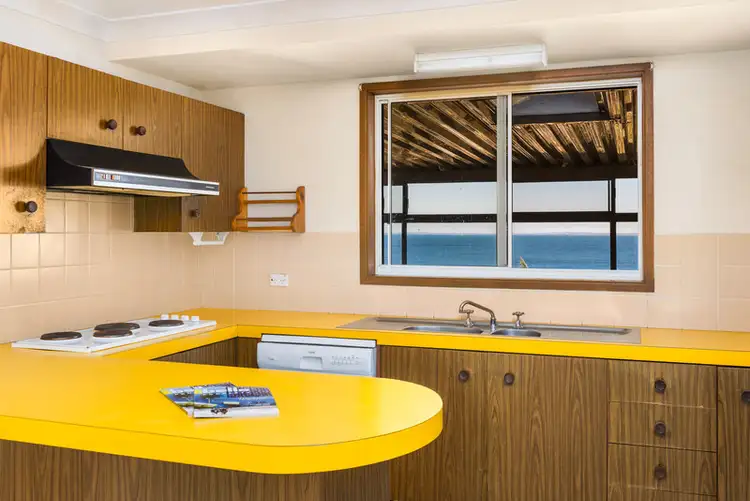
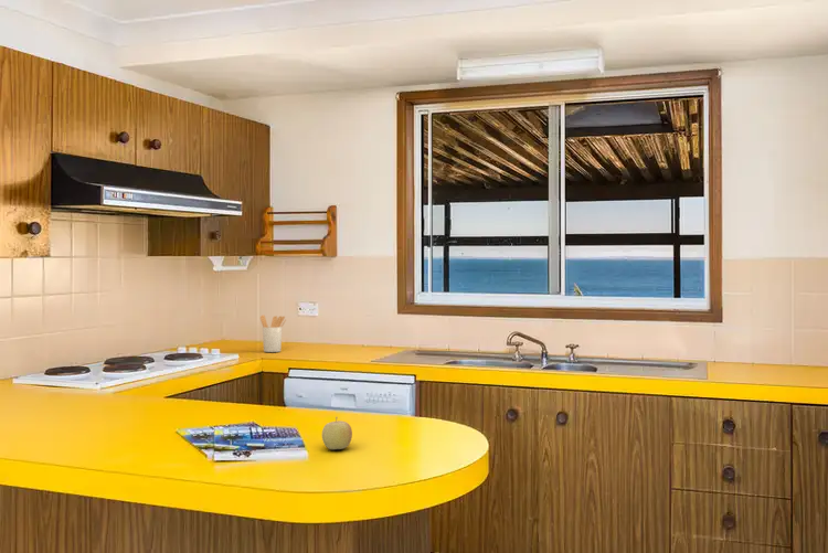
+ fruit [321,416,353,450]
+ utensil holder [259,313,287,353]
